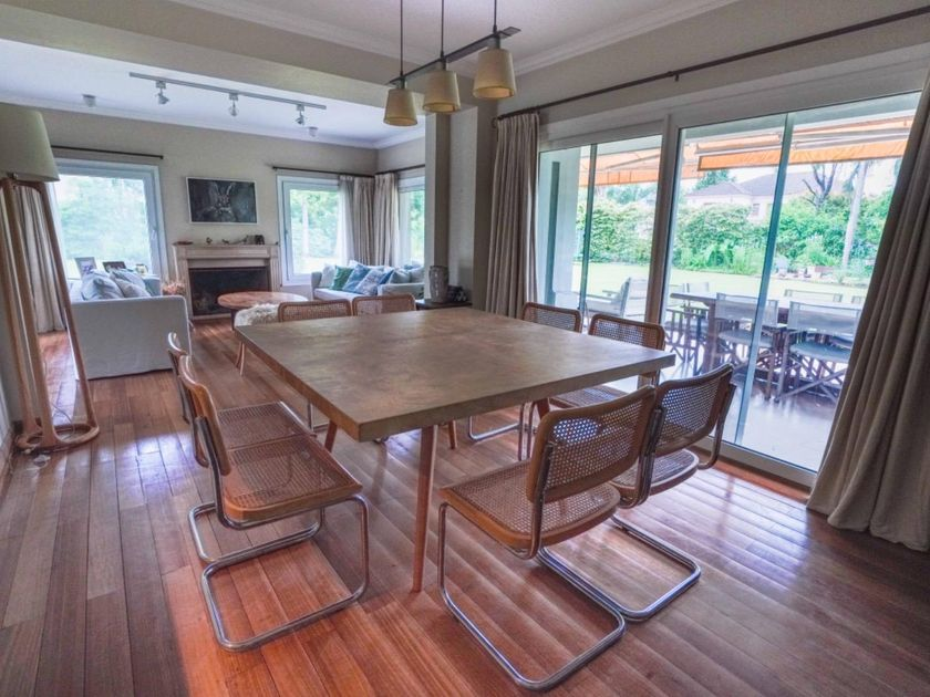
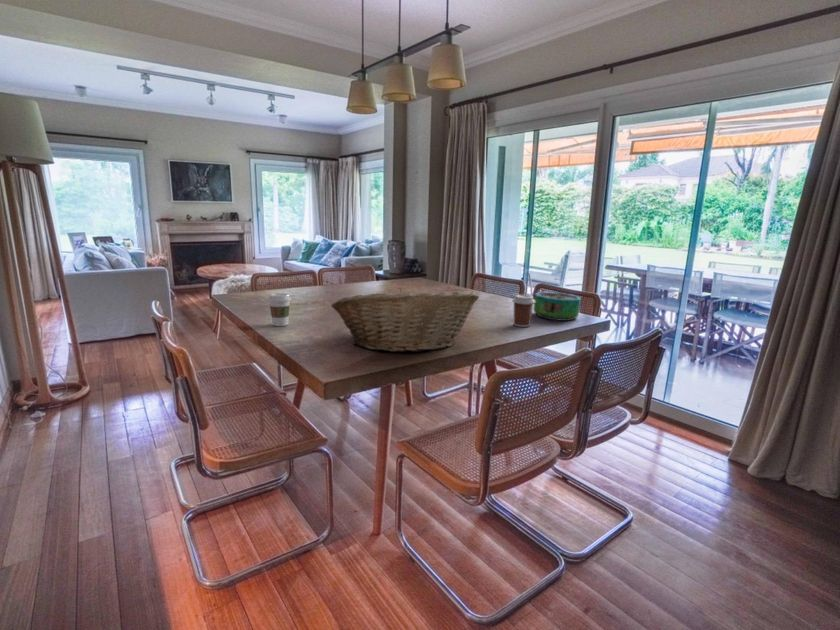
+ decorative bowl [533,291,582,322]
+ fruit basket [330,287,480,353]
+ coffee cup [511,294,535,328]
+ coffee cup [267,292,292,327]
